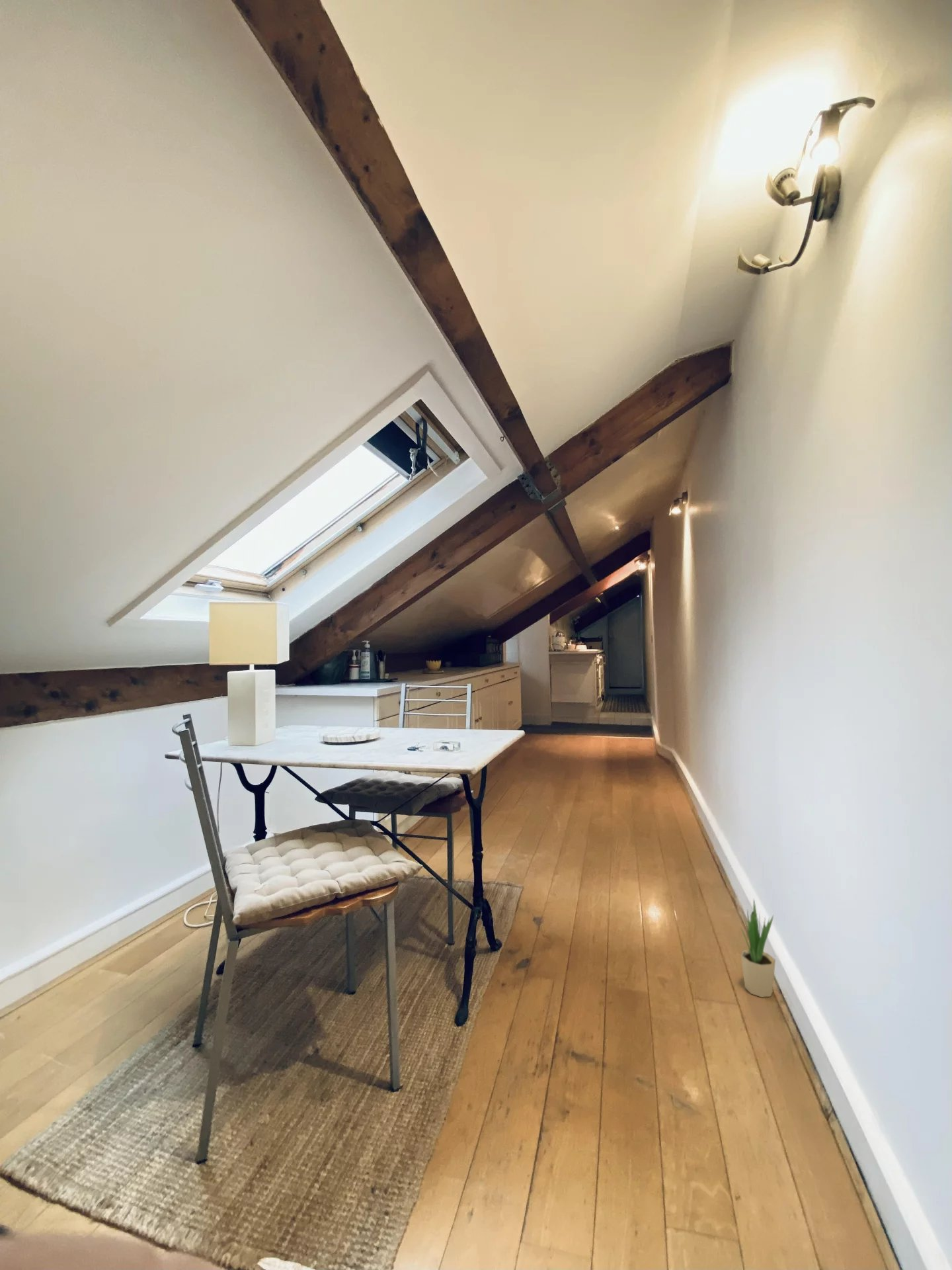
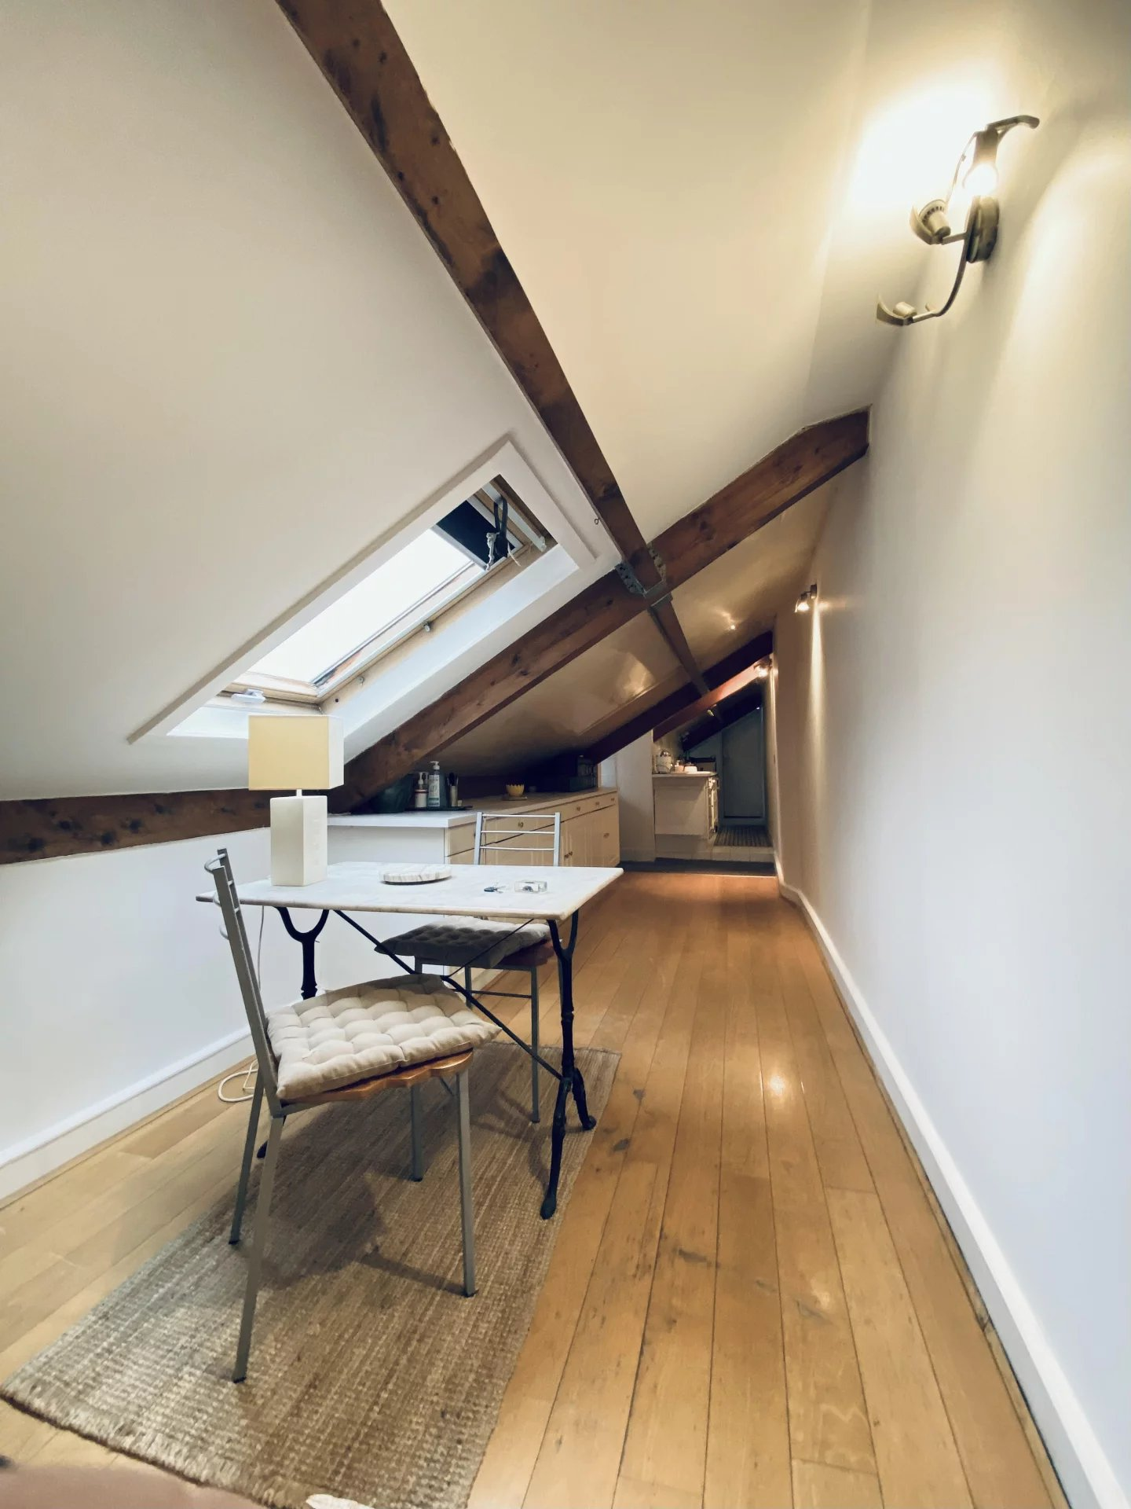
- potted plant [740,898,776,998]
